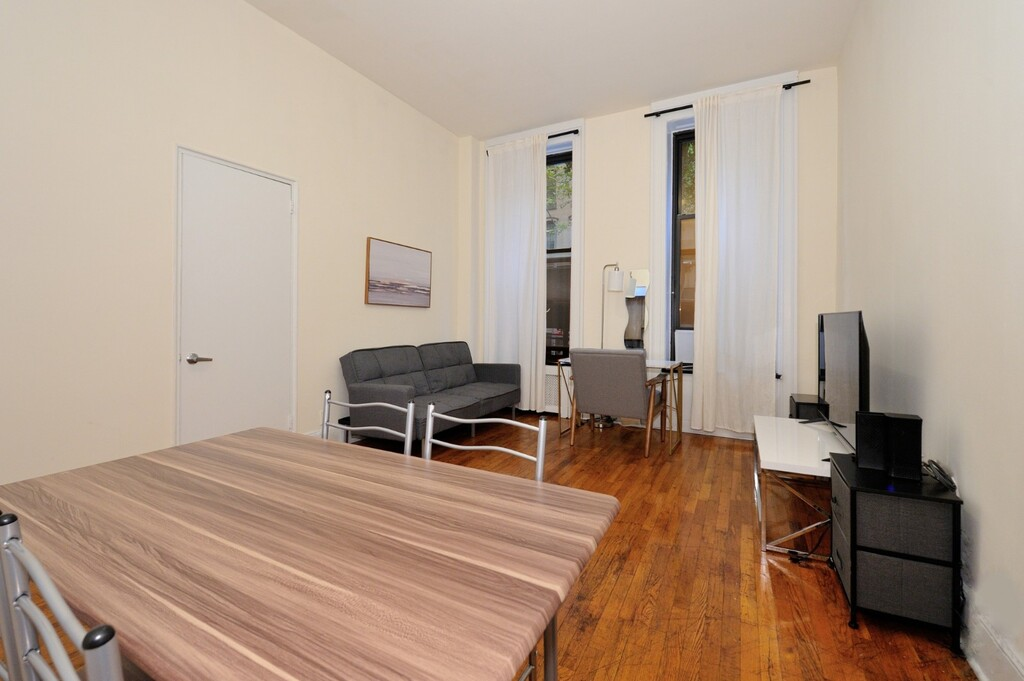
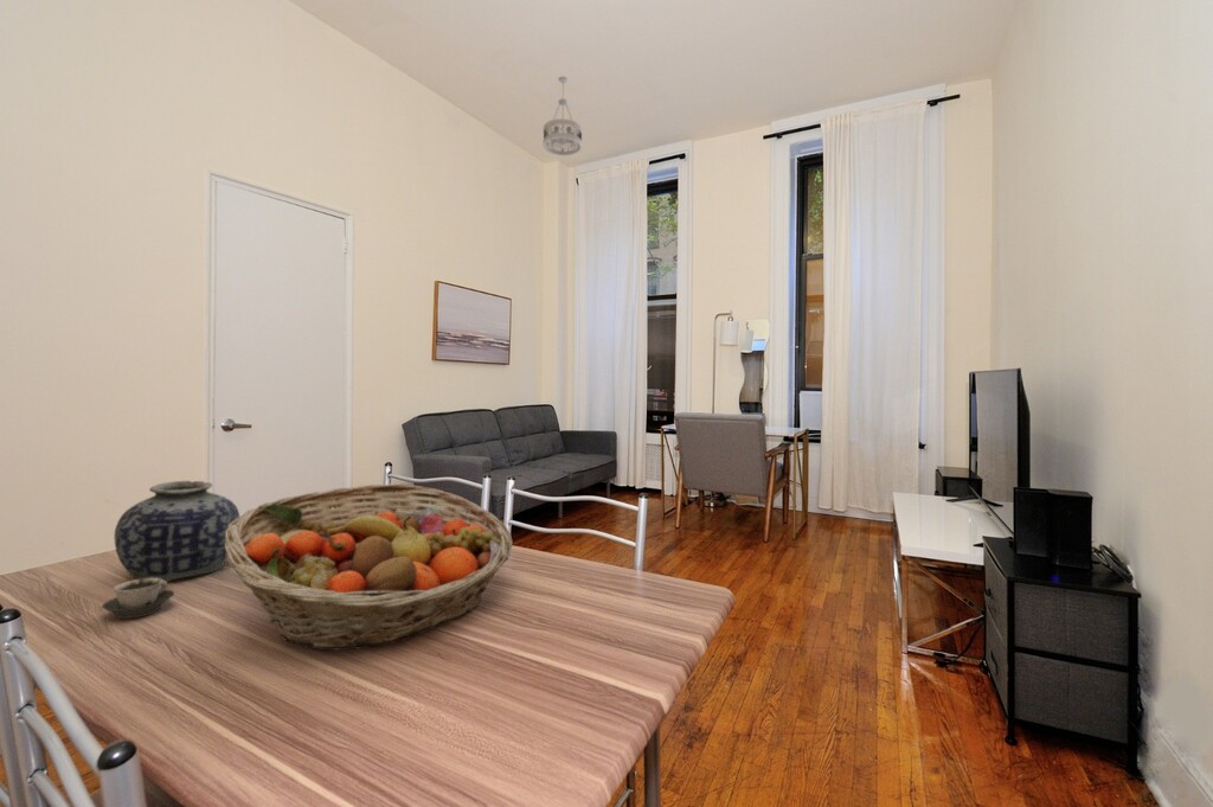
+ cup [101,578,175,620]
+ ceiling light fixture [543,75,583,156]
+ vase [114,480,240,583]
+ fruit basket [225,482,514,652]
